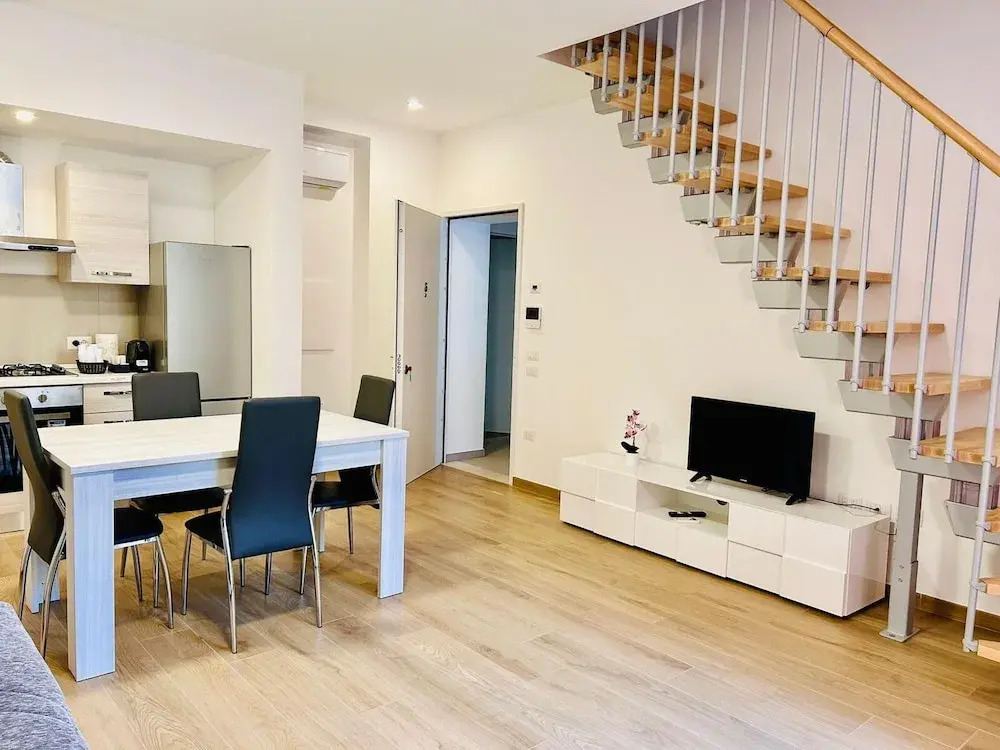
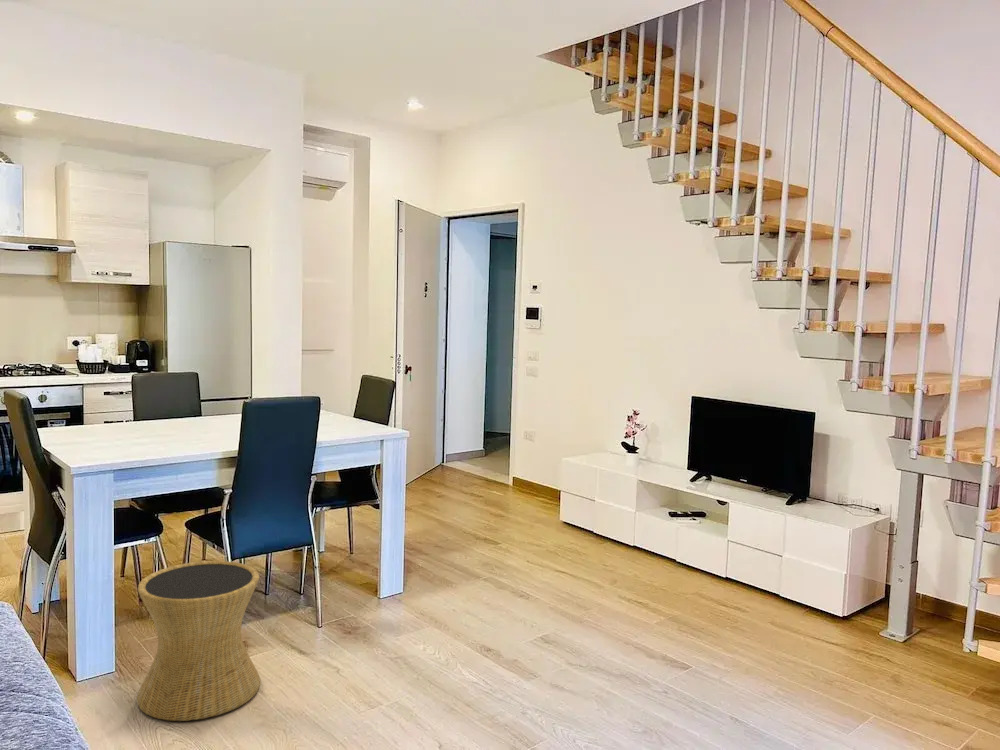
+ side table [136,560,261,722]
